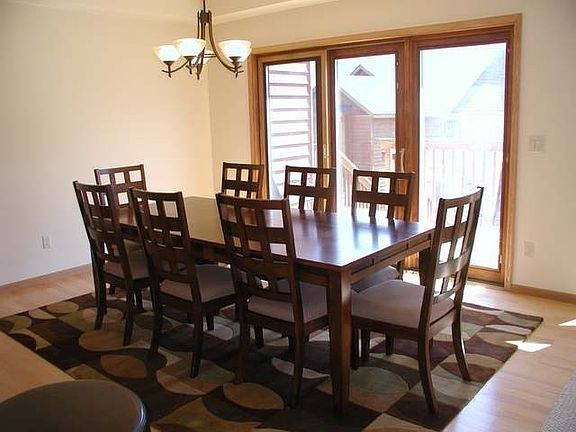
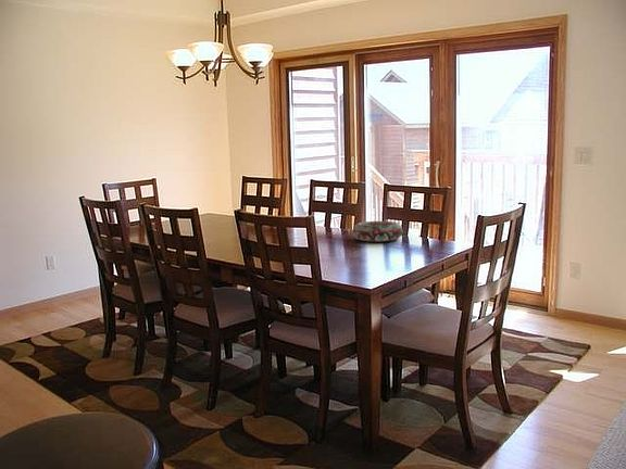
+ decorative bowl [352,220,403,242]
